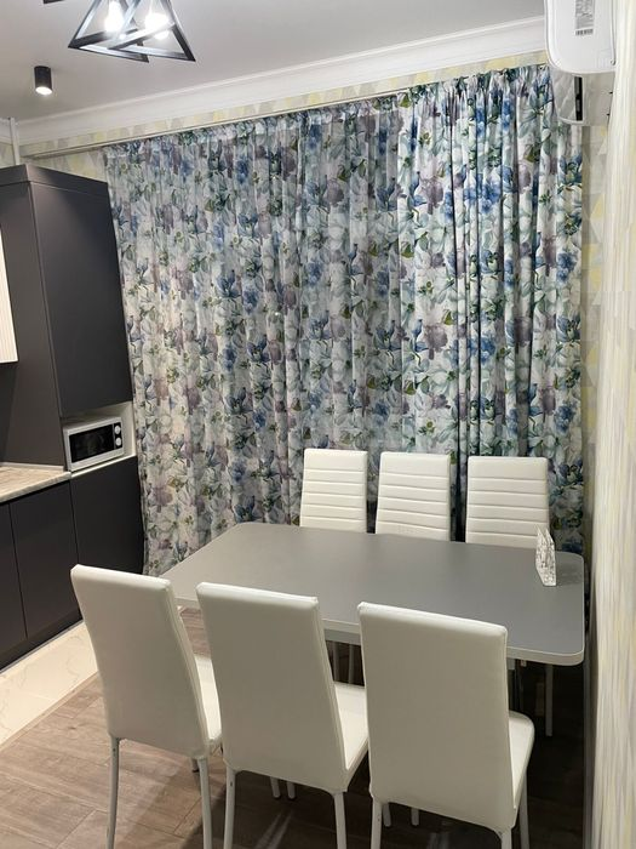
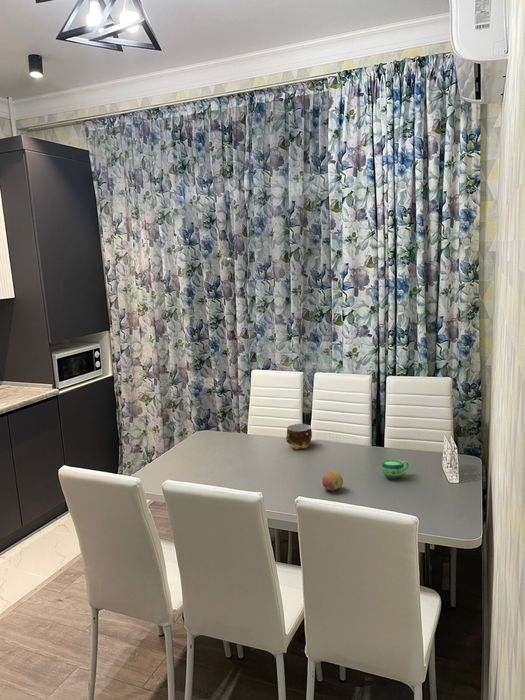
+ cup [285,423,313,450]
+ fruit [321,470,344,492]
+ cup [381,458,410,479]
